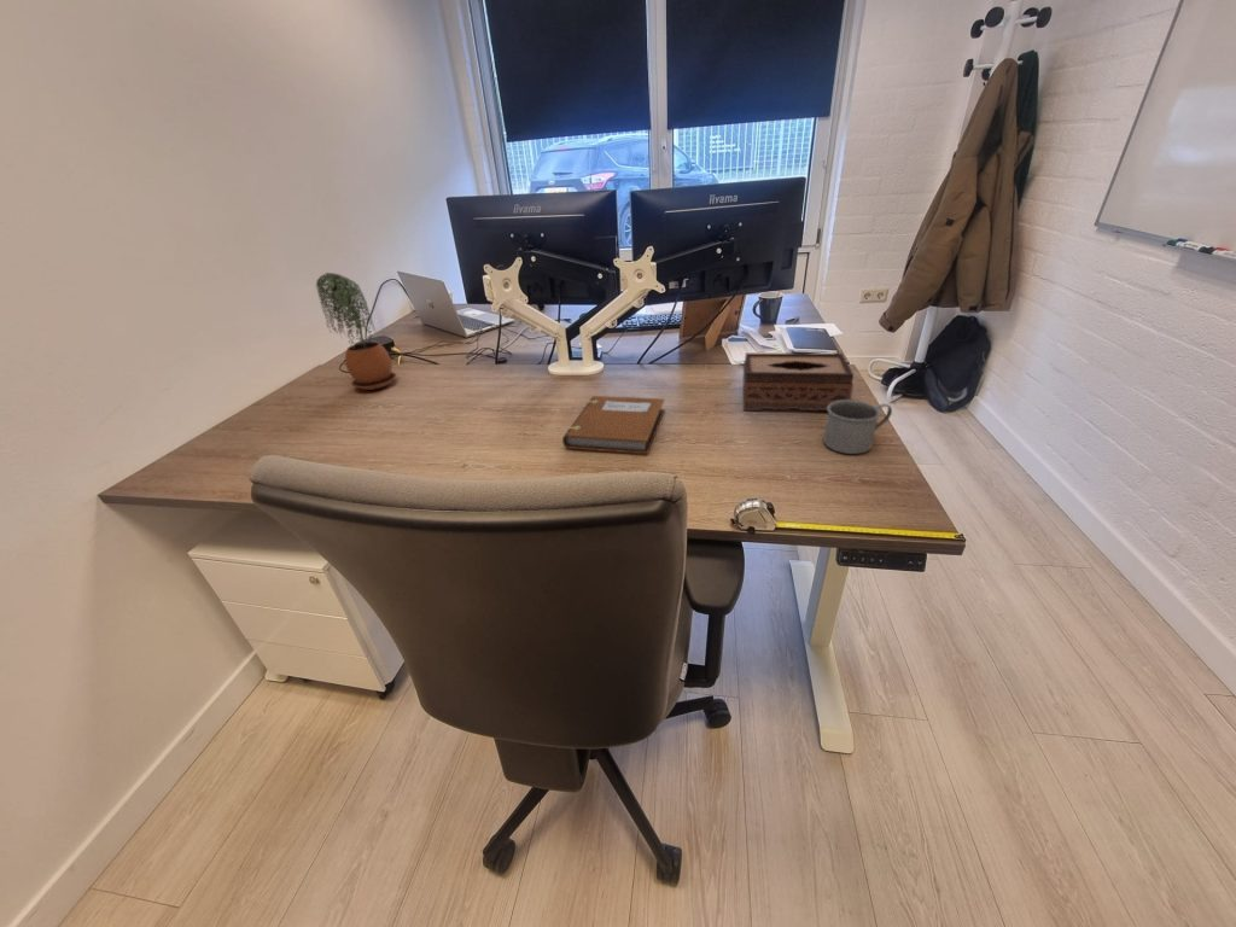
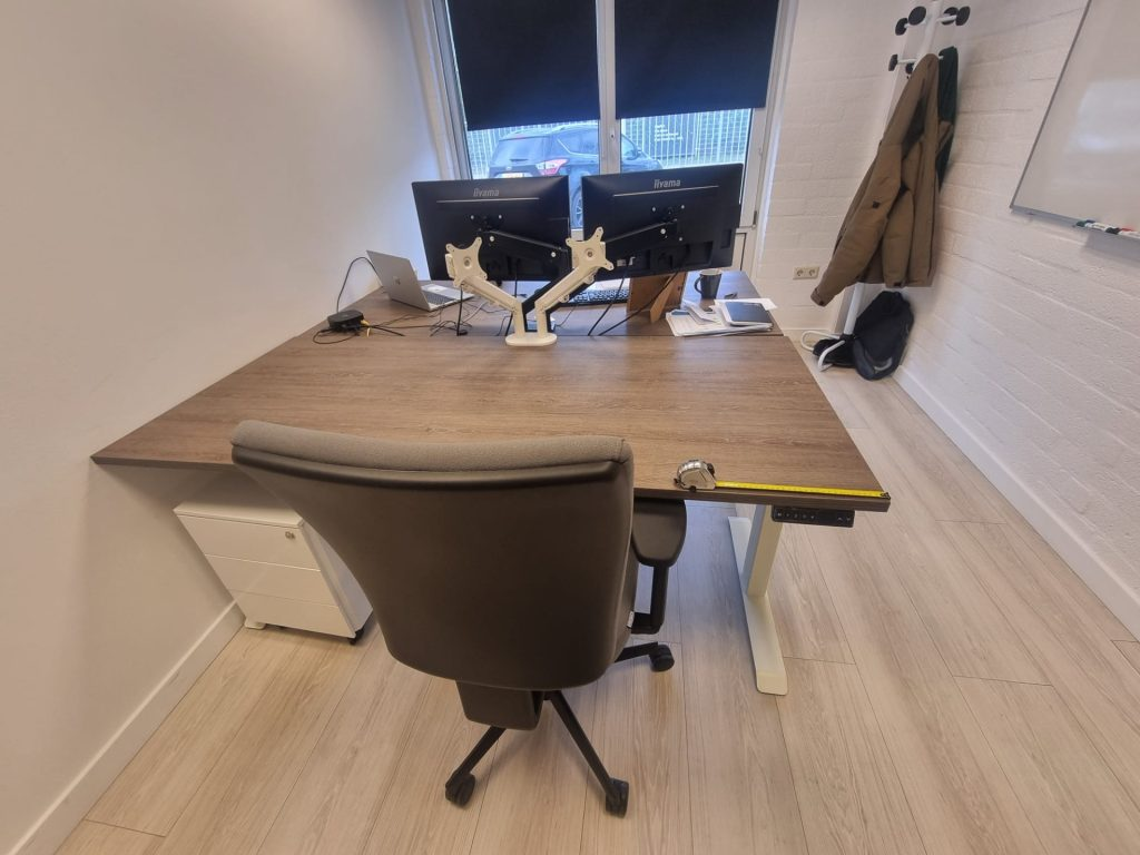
- potted plant [315,272,397,391]
- mug [822,398,893,455]
- tissue box [742,352,855,412]
- notebook [561,395,665,455]
